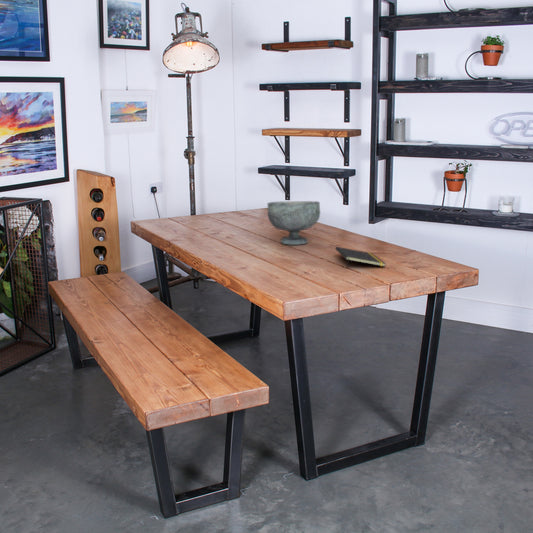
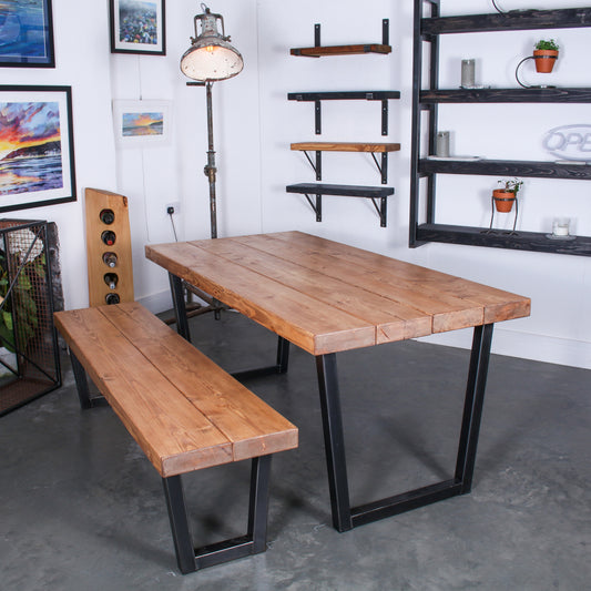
- decorative bowl [266,200,321,245]
- notepad [335,246,387,269]
